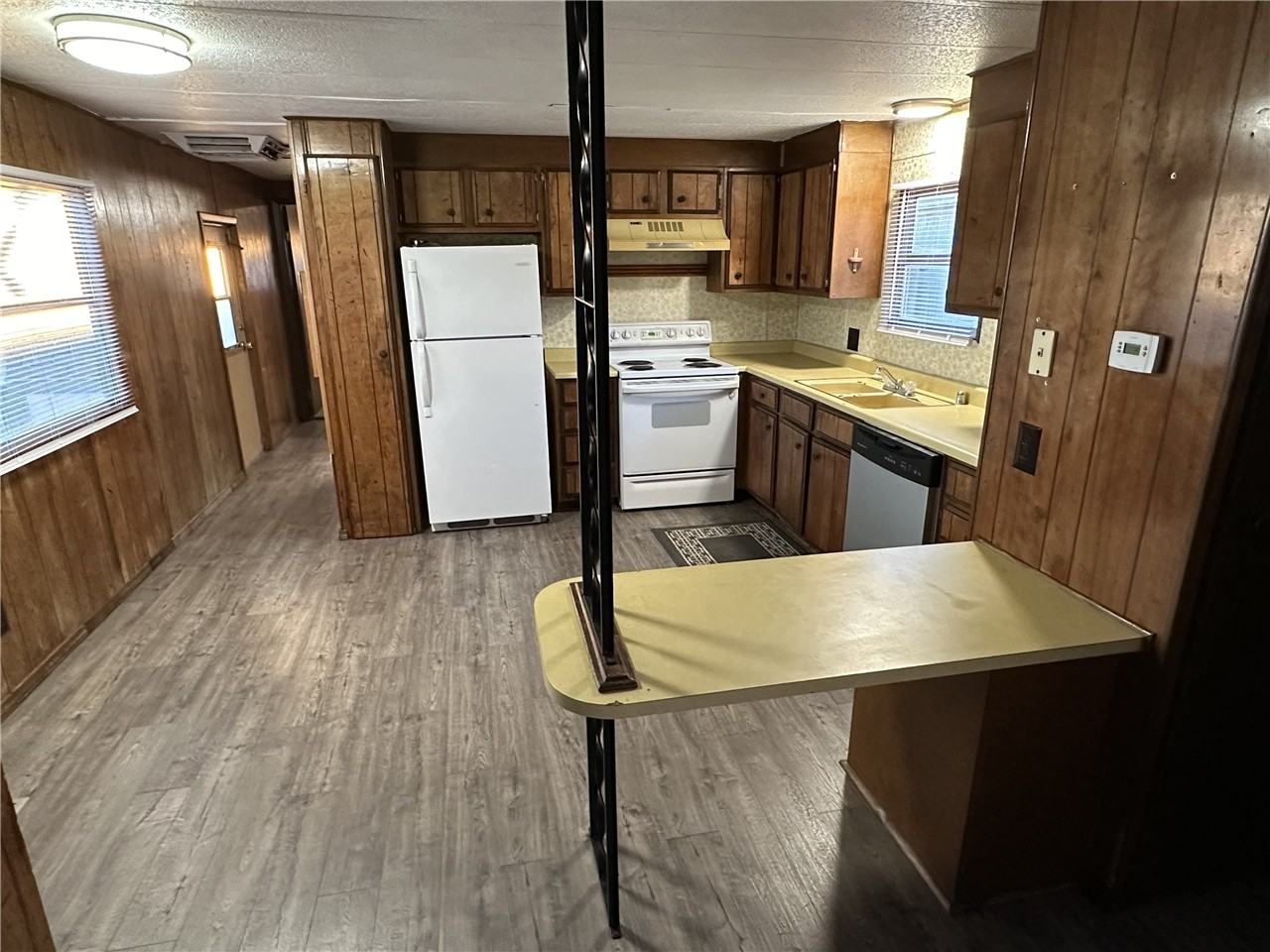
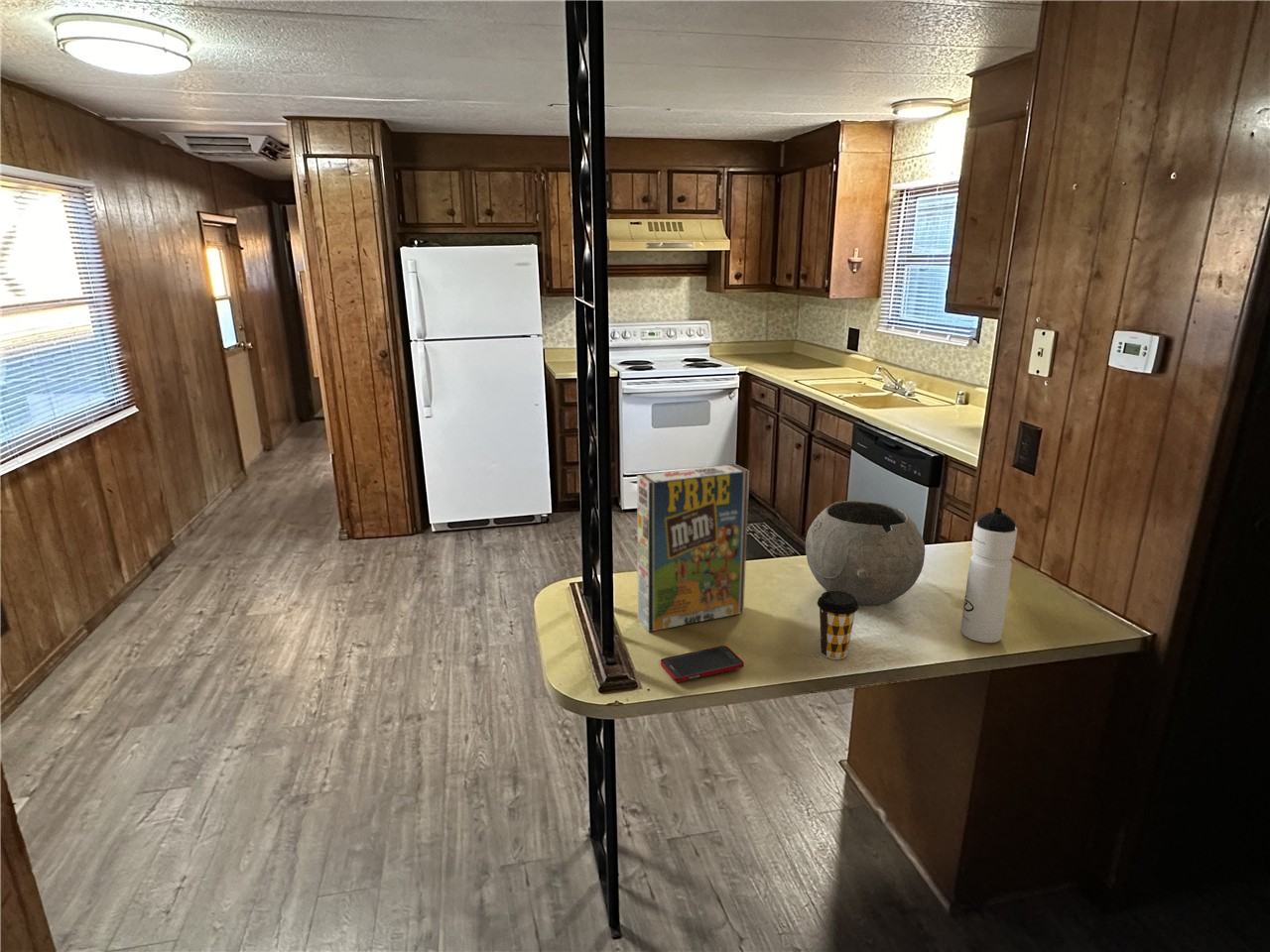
+ bowl [805,500,926,608]
+ water bottle [959,507,1018,644]
+ coffee cup [817,591,859,660]
+ cereal box [636,463,750,633]
+ cell phone [660,645,745,683]
